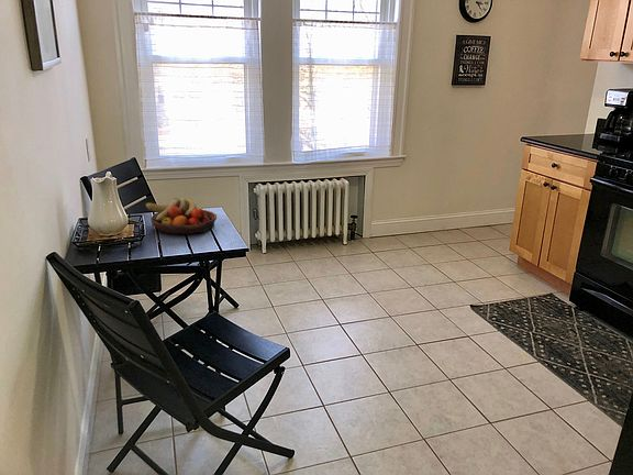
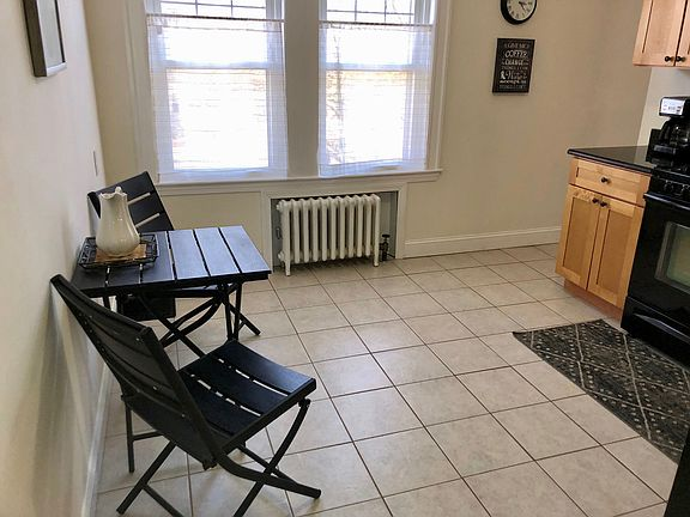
- fruit bowl [144,197,218,235]
